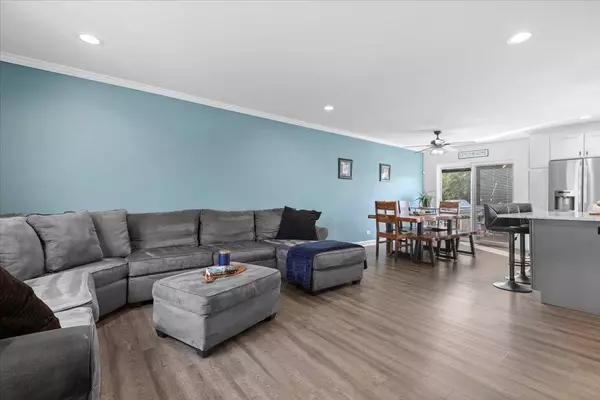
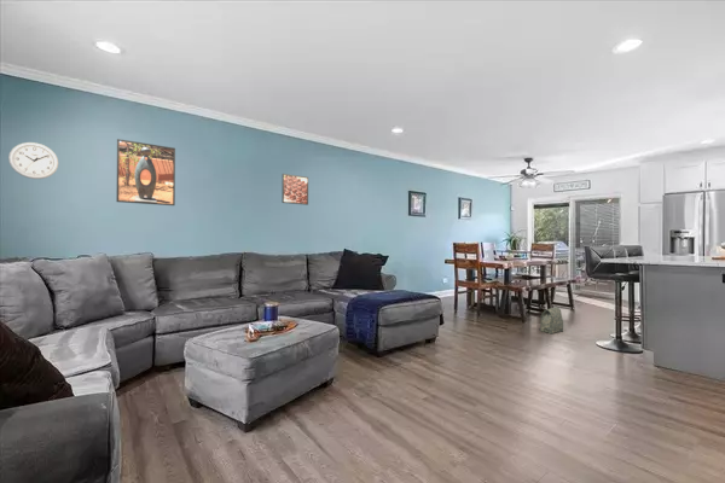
+ bag [539,305,564,334]
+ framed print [280,173,309,206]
+ wall clock [7,141,59,180]
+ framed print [115,138,176,206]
